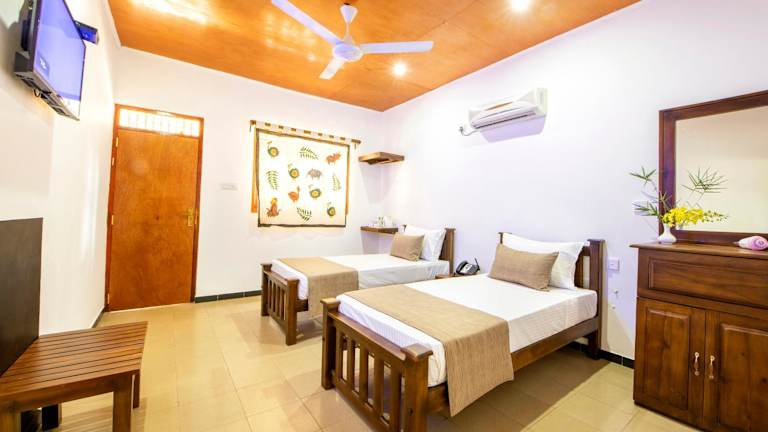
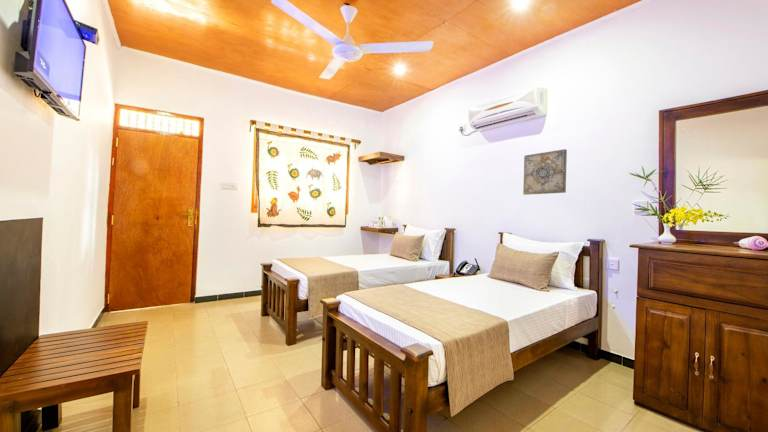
+ wall art [522,148,568,196]
